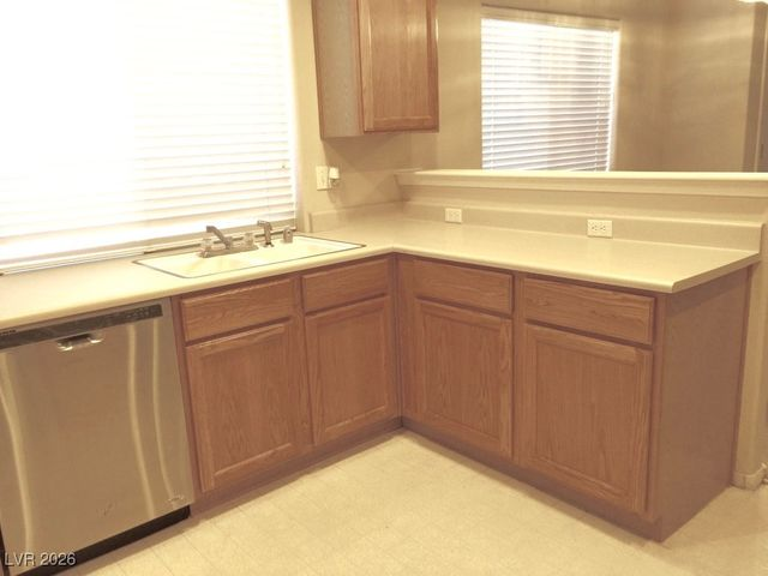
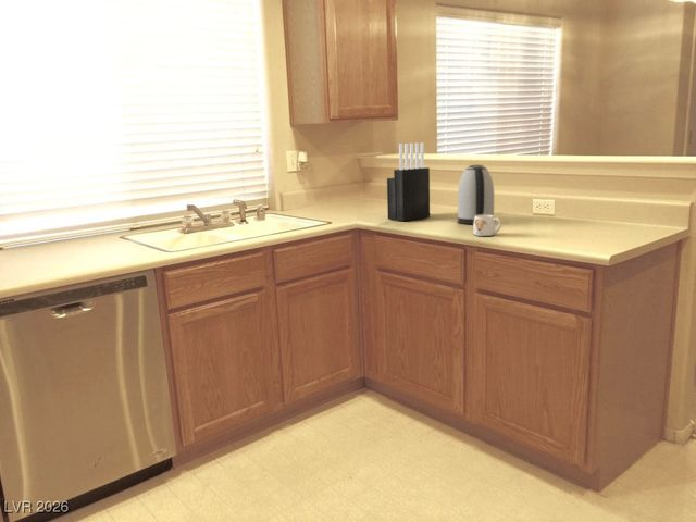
+ mug [472,215,501,237]
+ kettle [457,164,495,225]
+ knife block [386,141,431,222]
